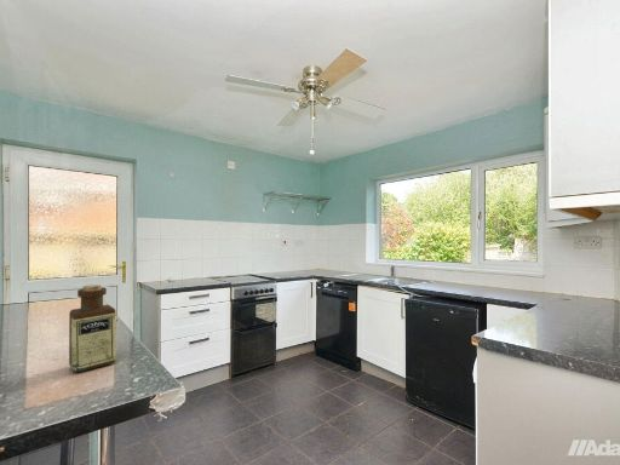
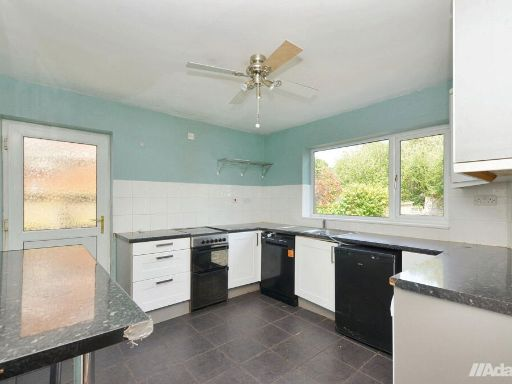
- bottle [68,283,117,374]
